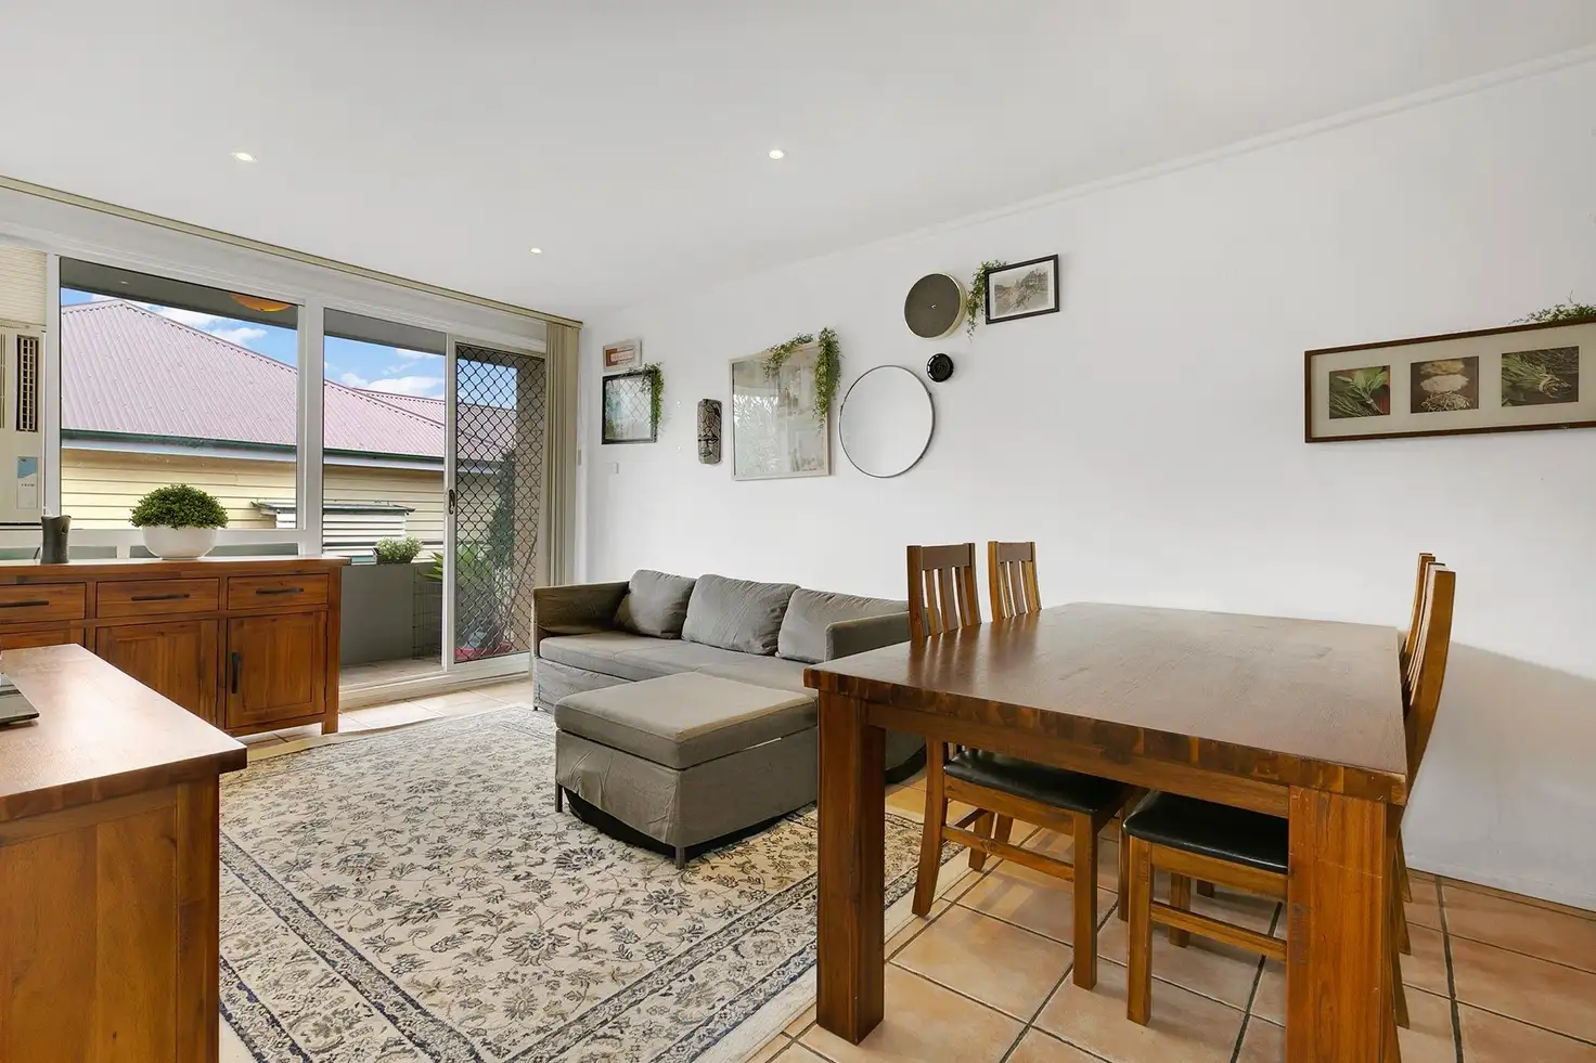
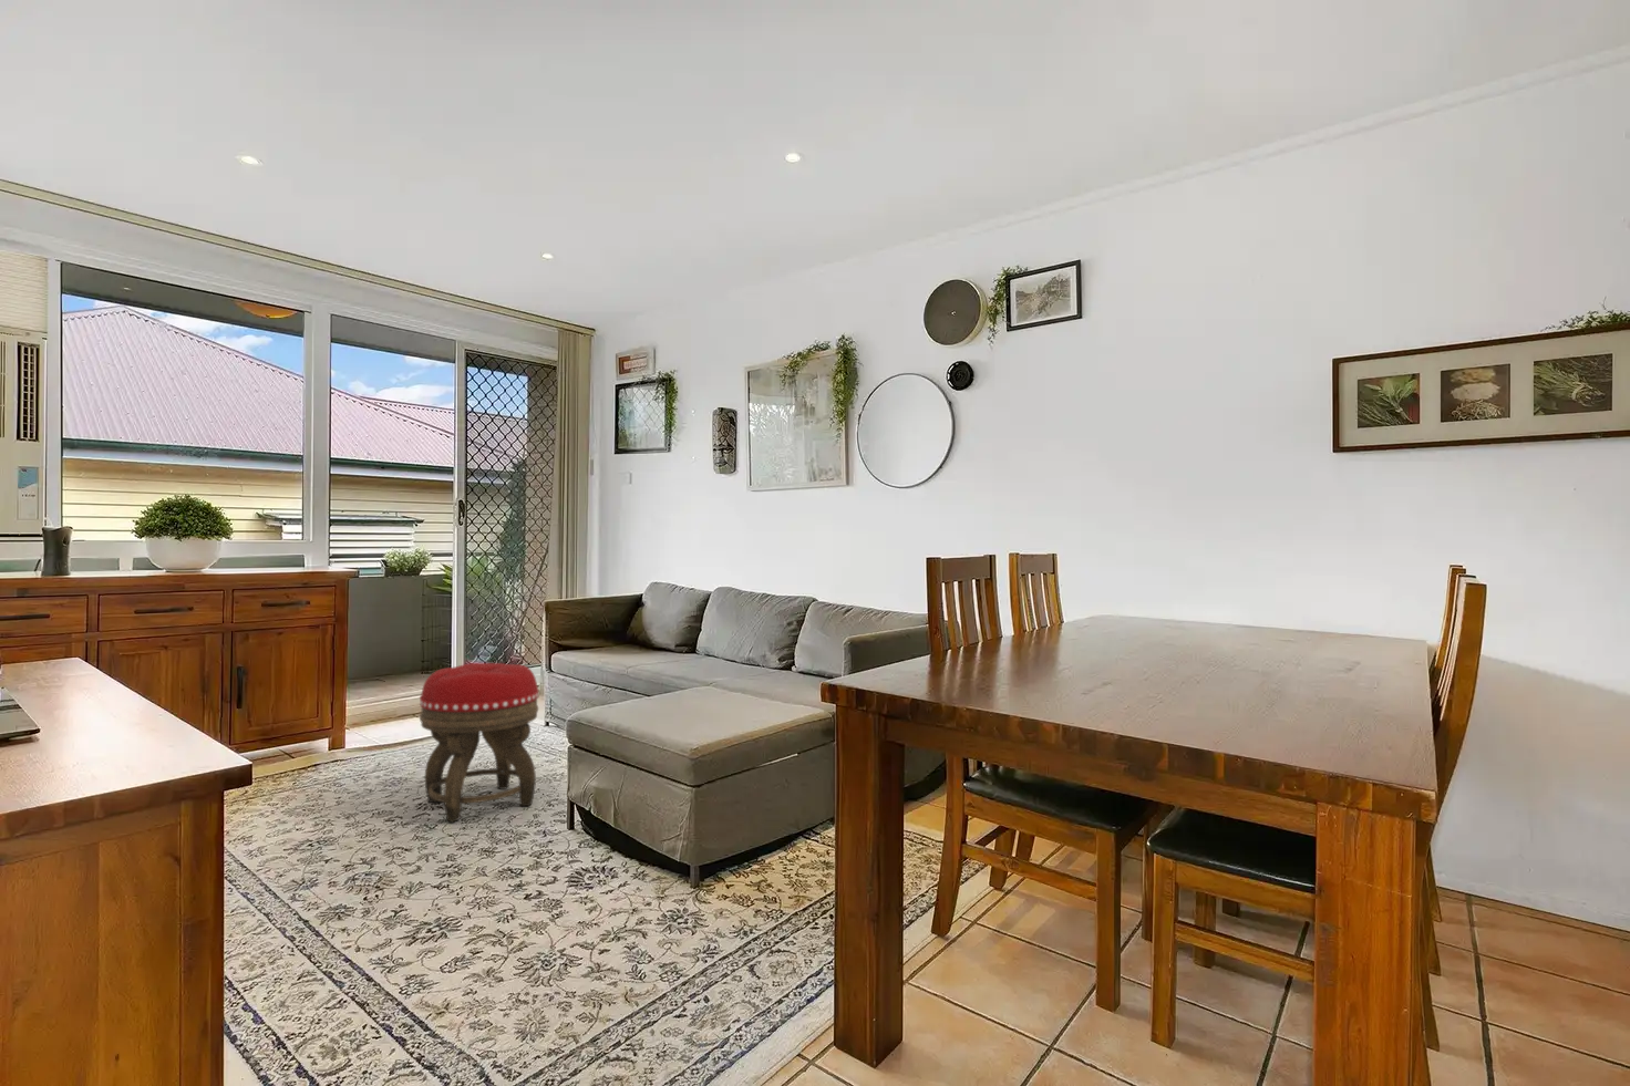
+ footstool [418,662,539,824]
